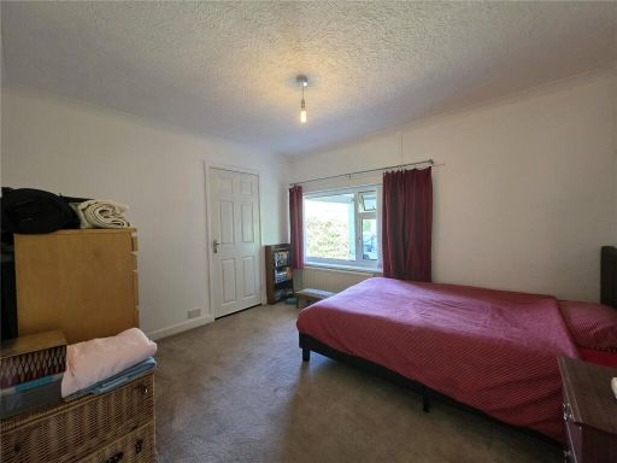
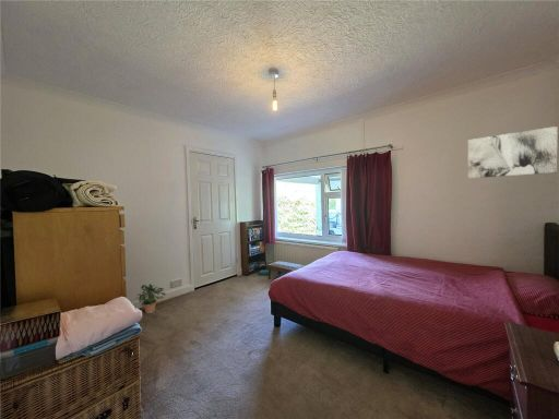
+ wall art [467,125,558,180]
+ potted plant [136,283,167,314]
